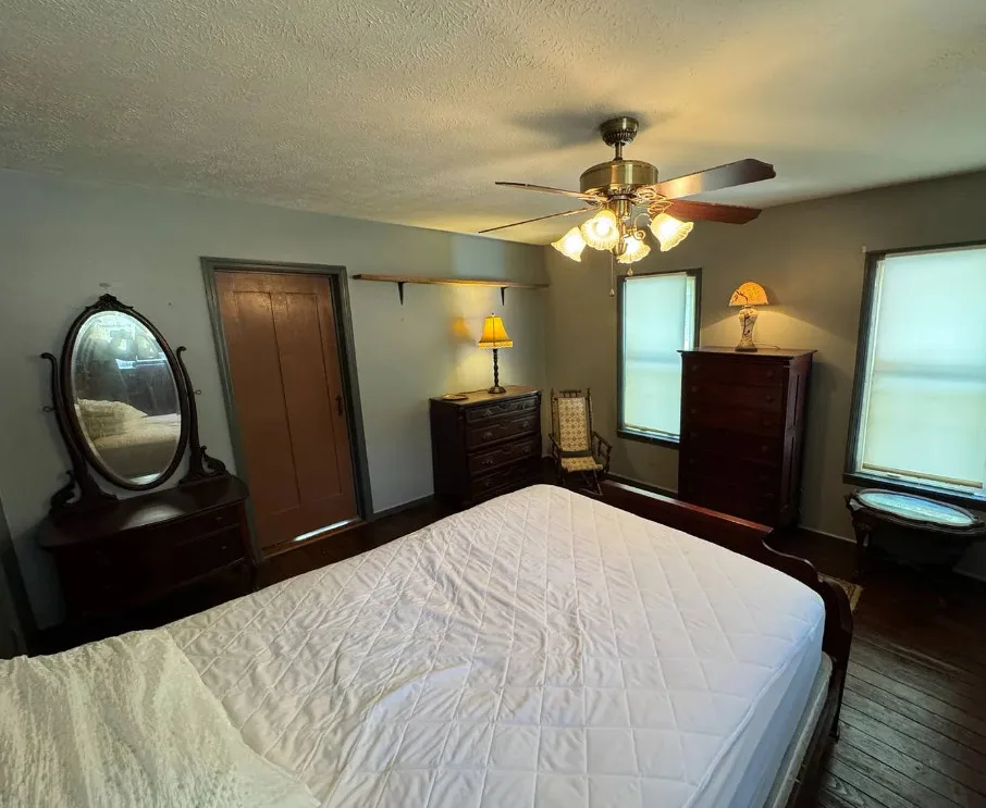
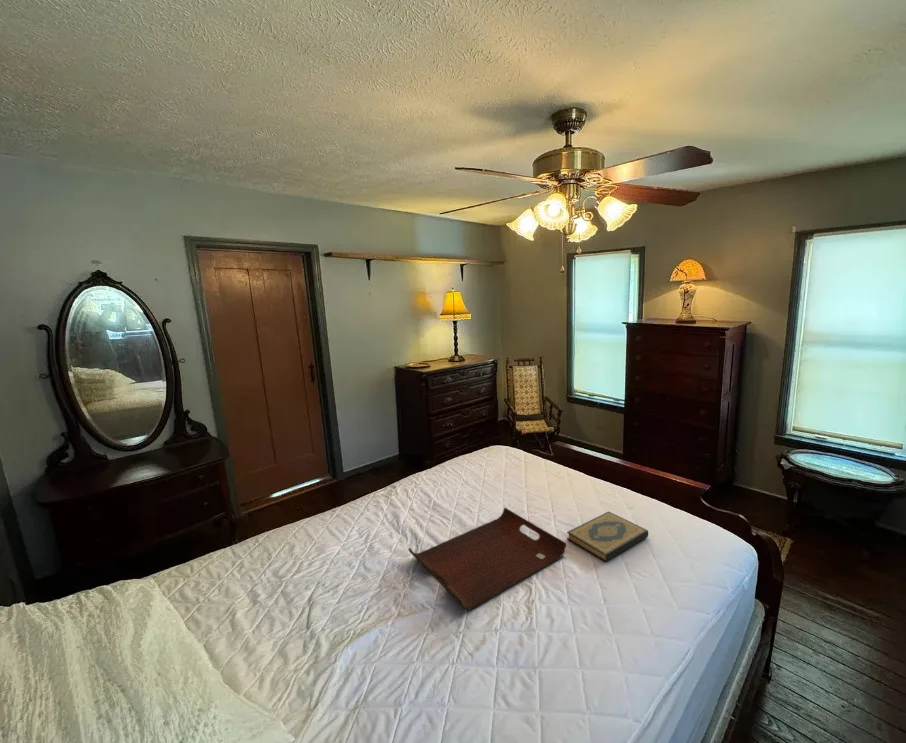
+ serving tray [407,506,567,610]
+ hardback book [566,511,649,563]
